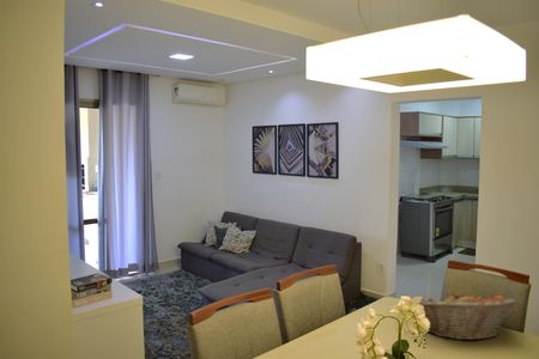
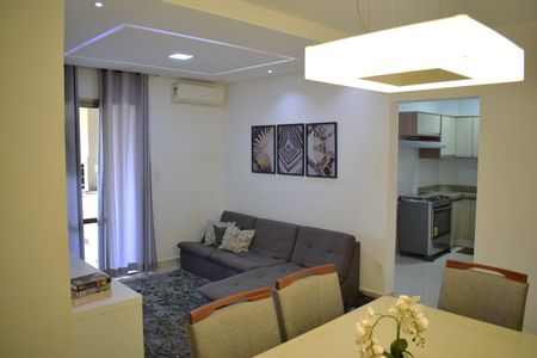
- fruit basket [418,290,516,341]
